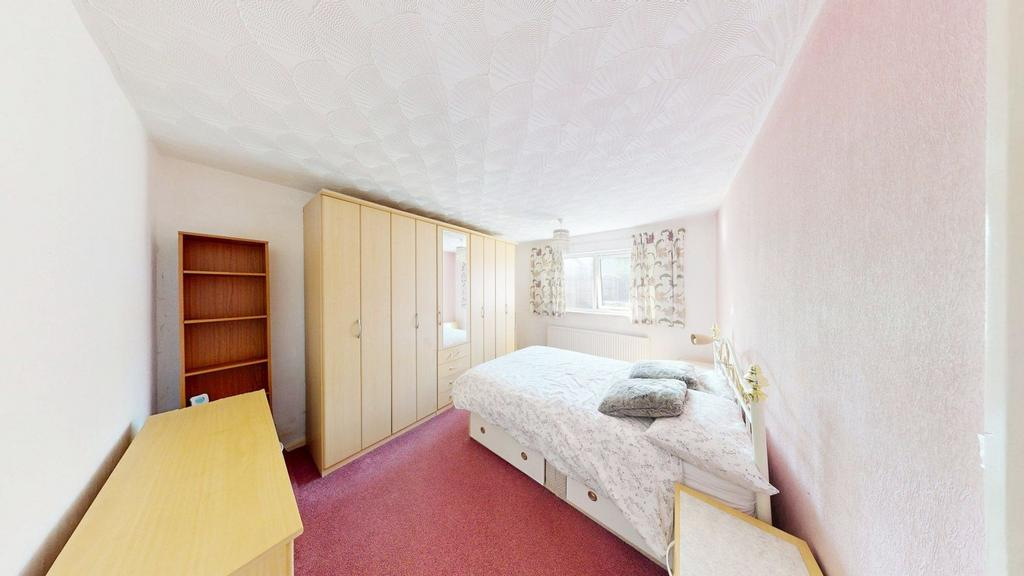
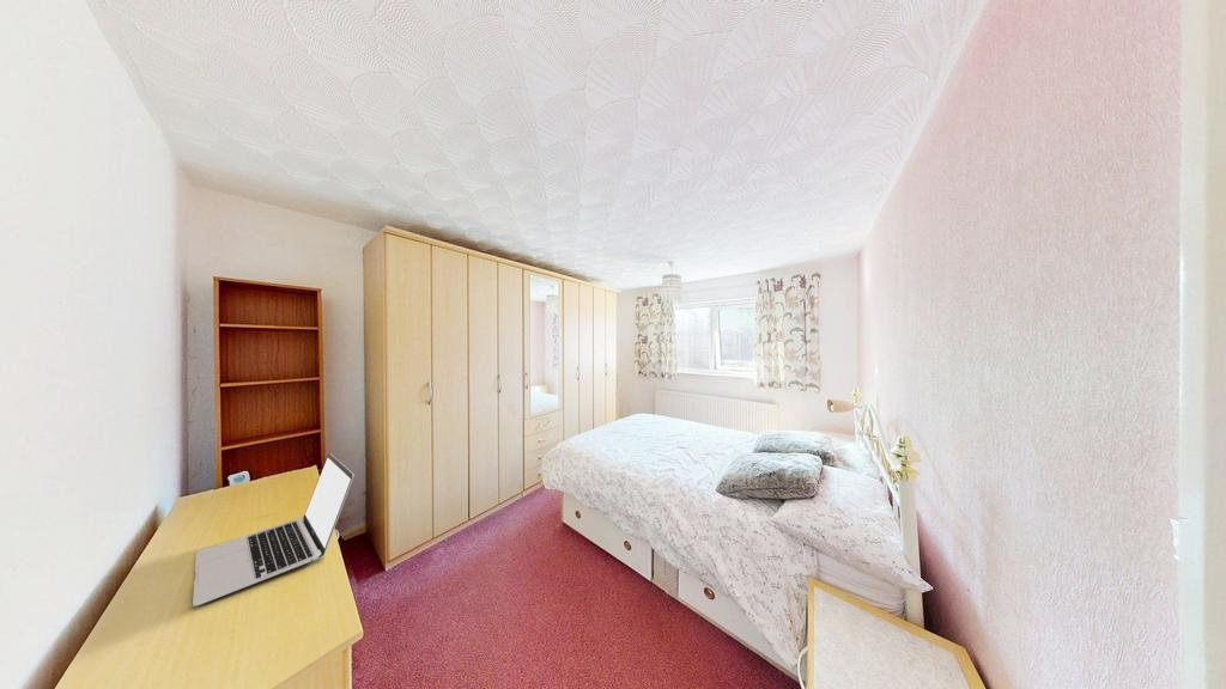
+ laptop [192,452,354,608]
